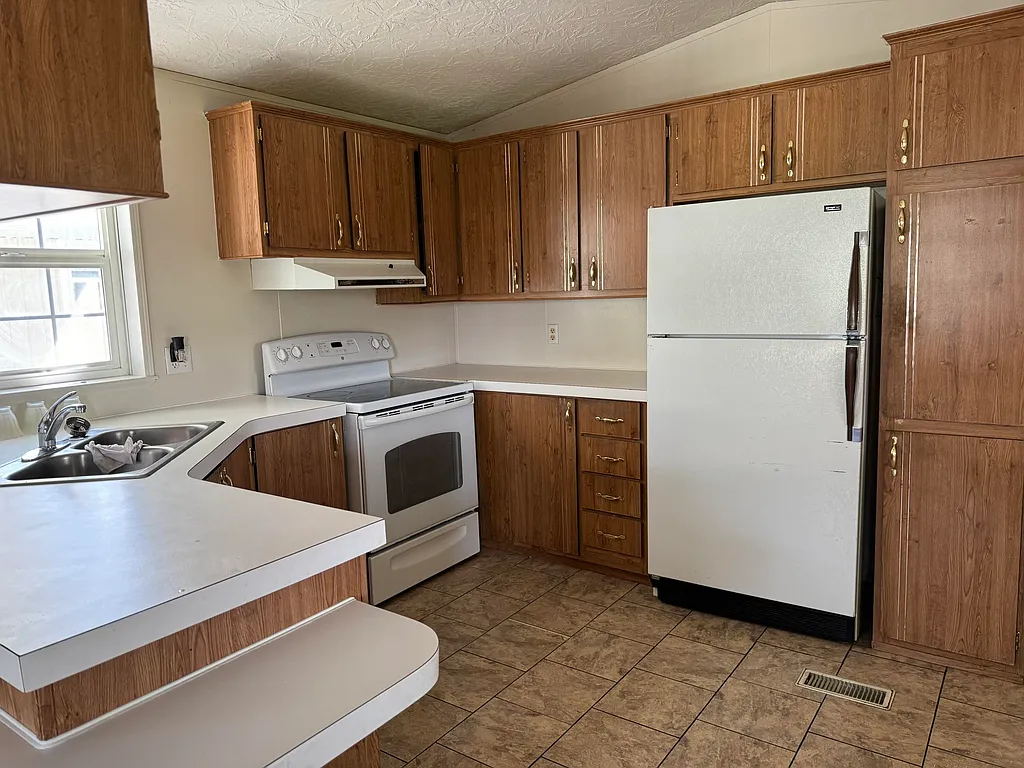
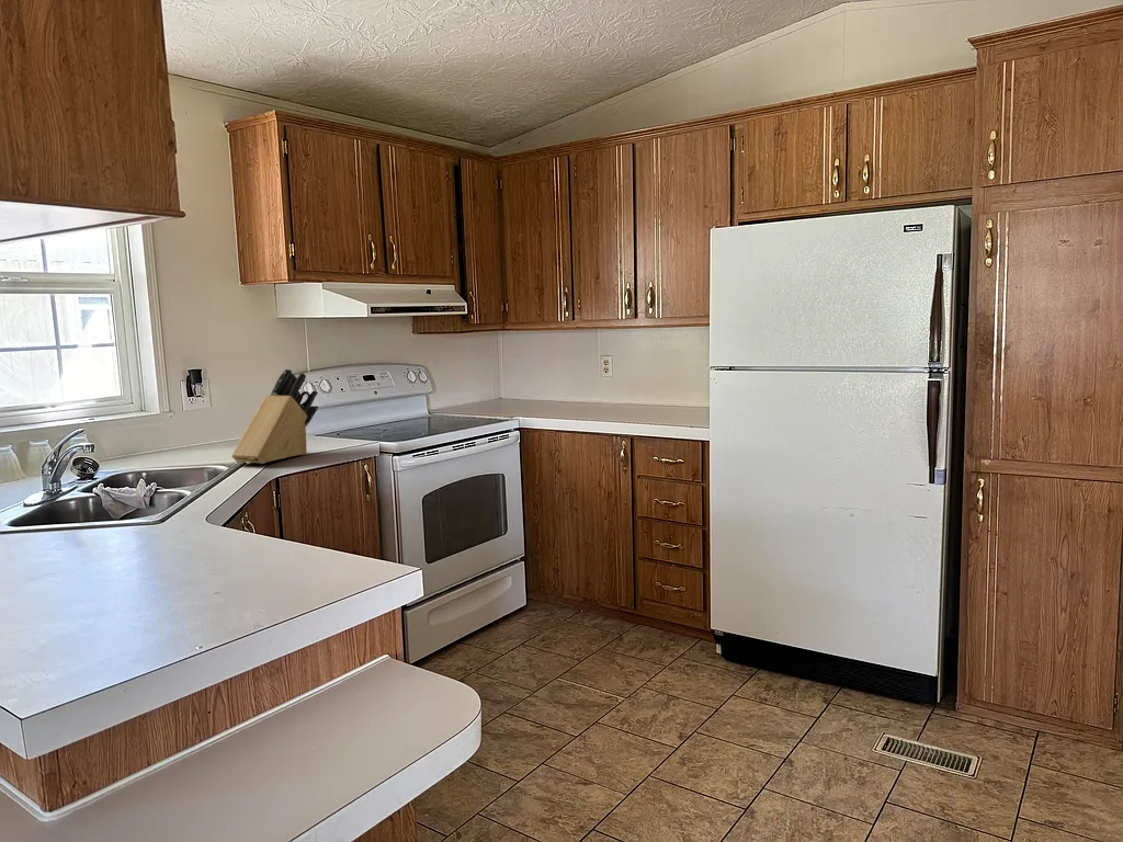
+ knife block [230,367,319,465]
